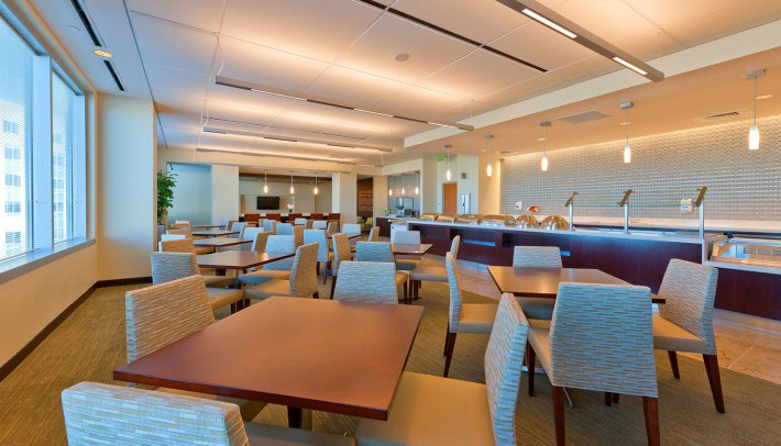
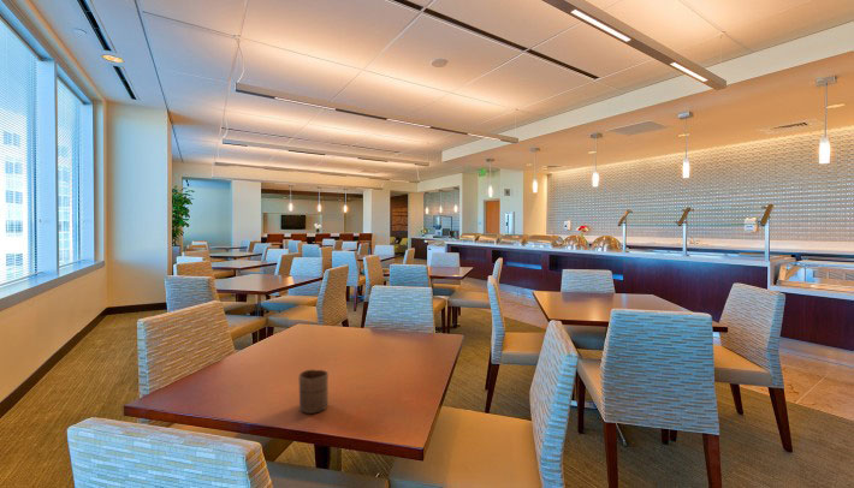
+ cup [297,368,330,415]
